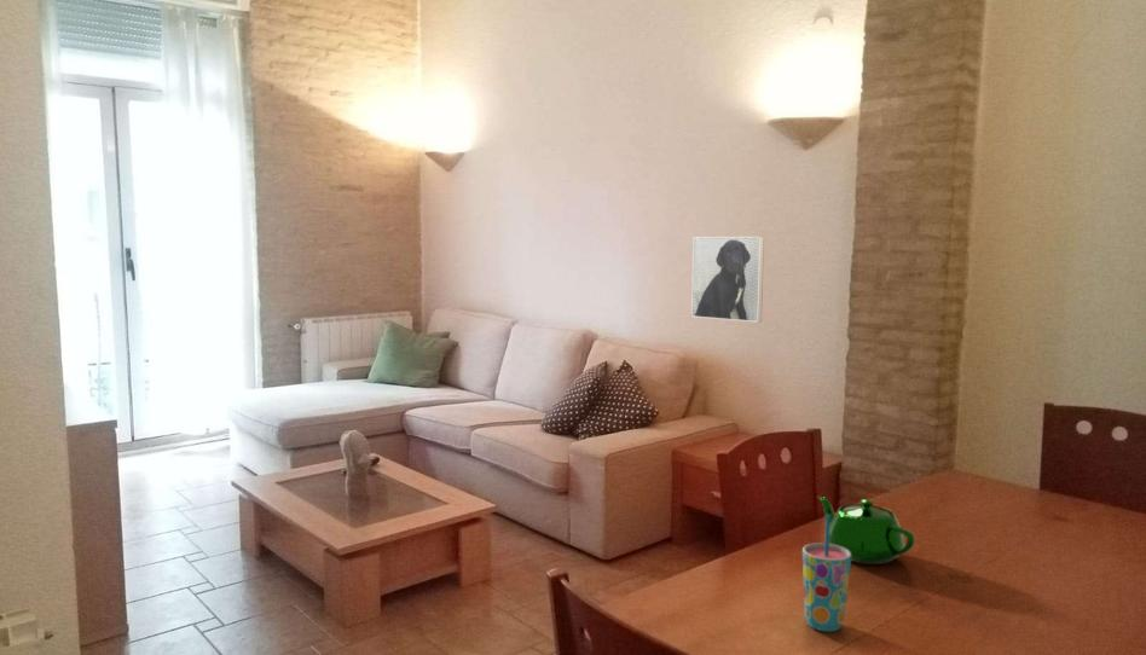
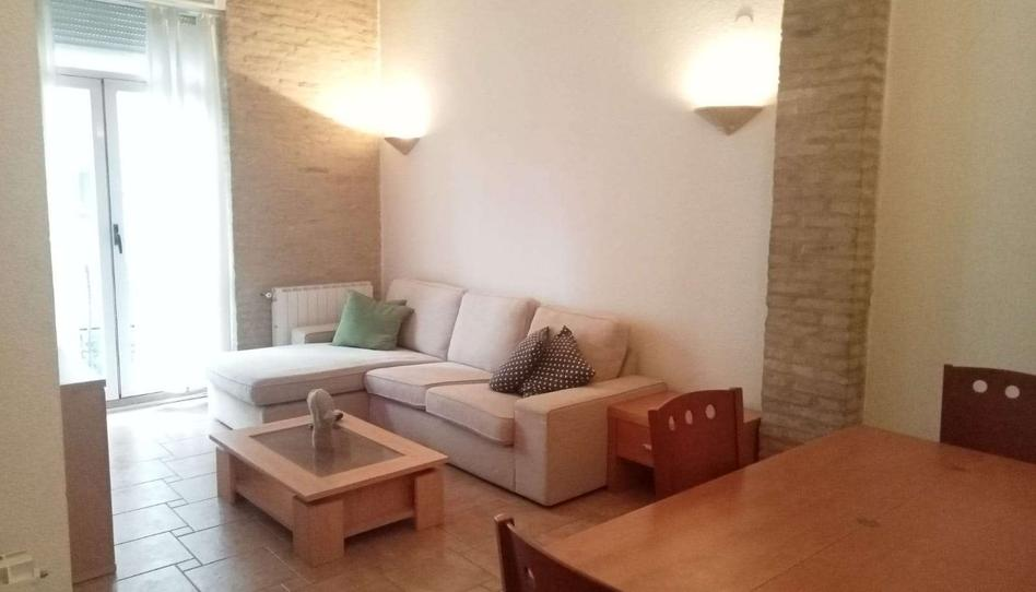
- teapot [816,495,916,566]
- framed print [690,236,765,323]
- cup [801,515,852,633]
